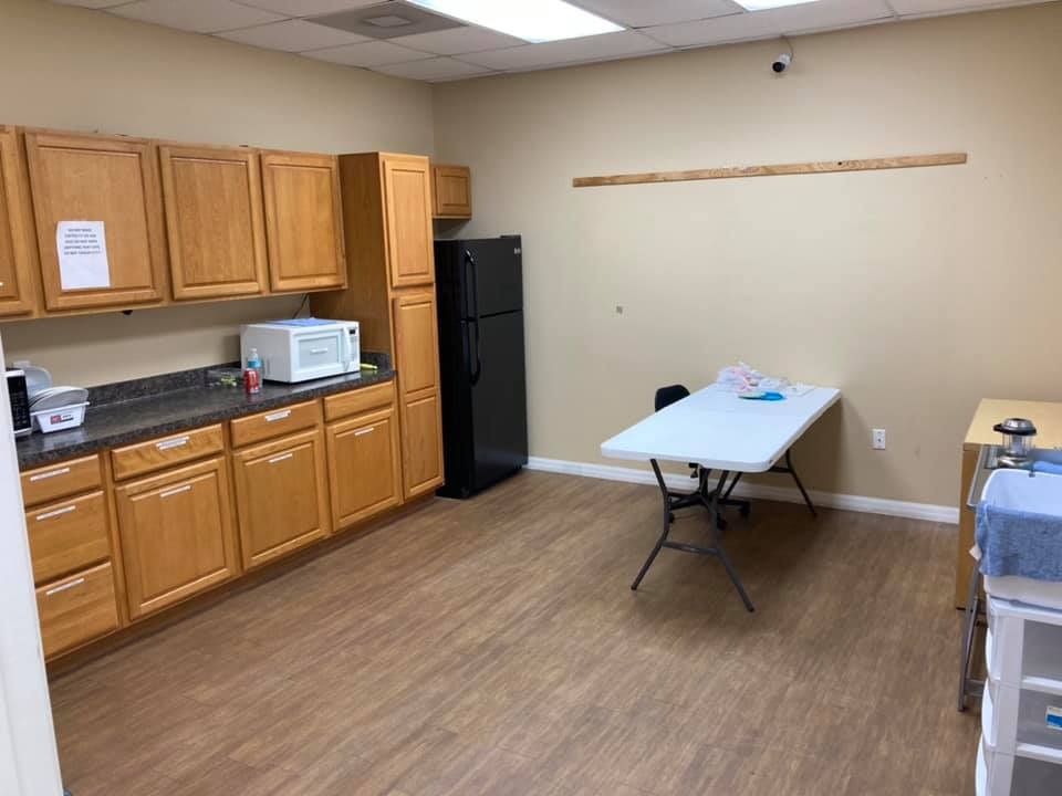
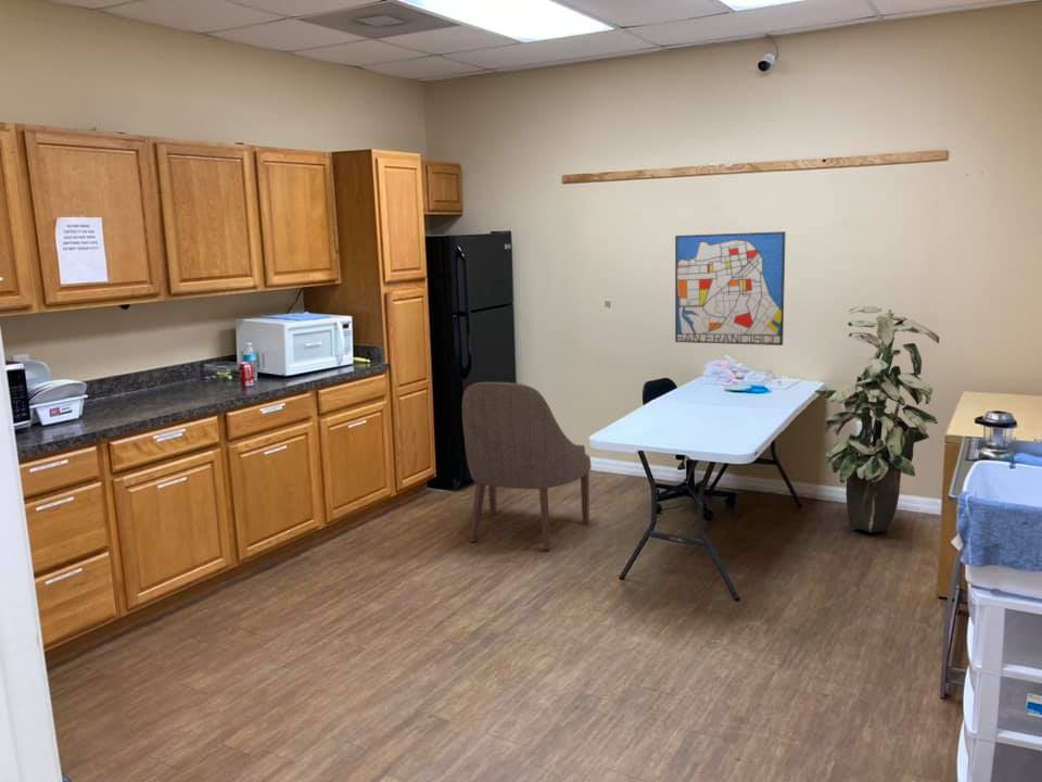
+ chair [461,381,593,551]
+ indoor plant [813,305,940,533]
+ wall art [674,230,787,346]
